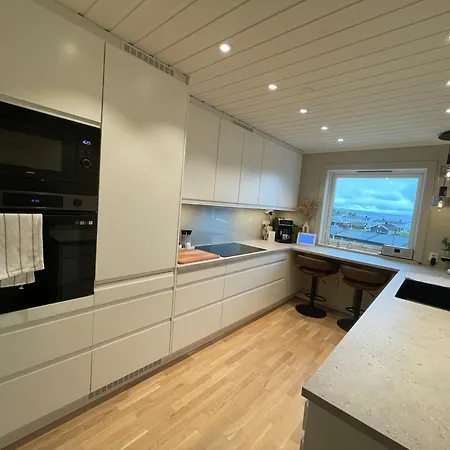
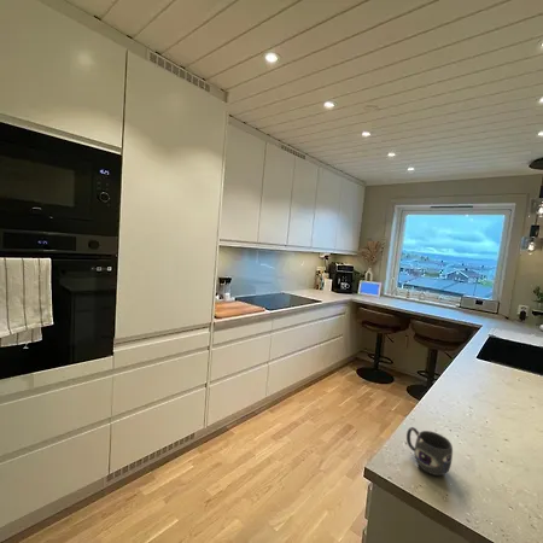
+ mug [405,426,454,477]
